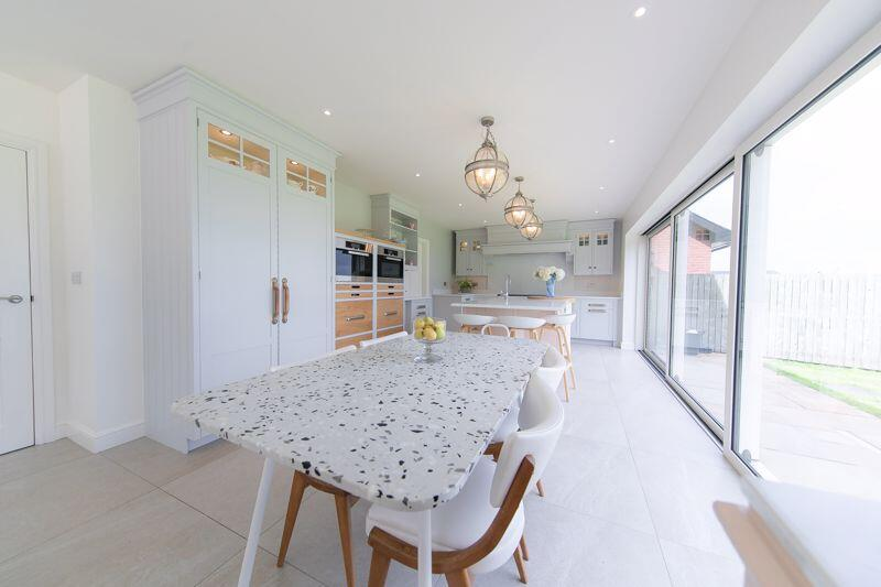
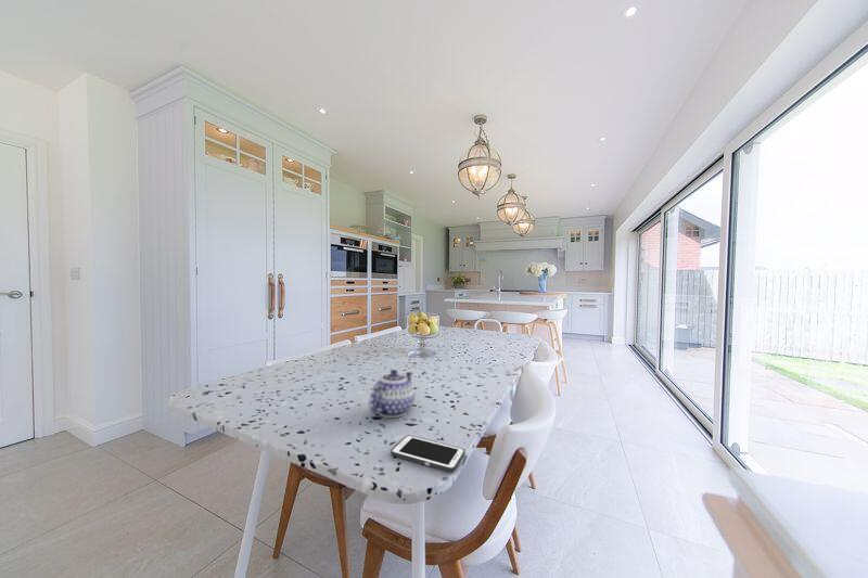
+ teapot [369,369,416,419]
+ cell phone [390,434,467,473]
